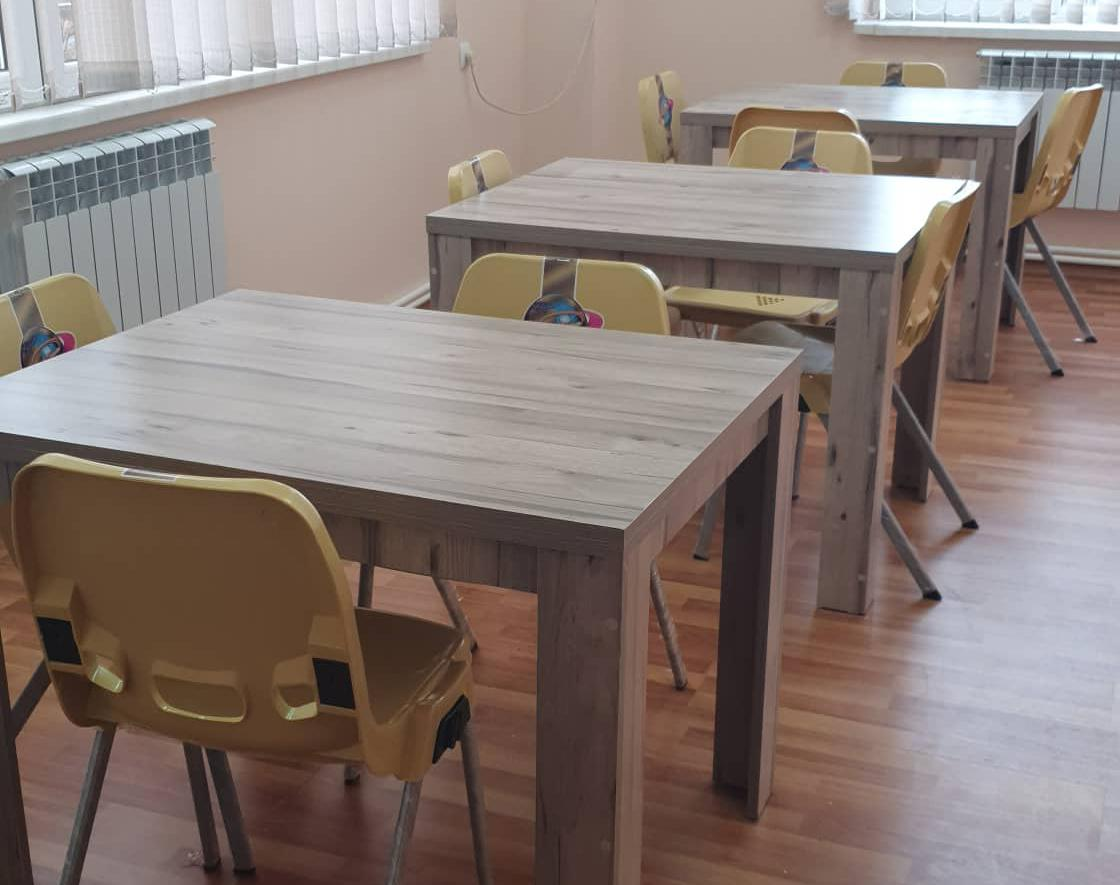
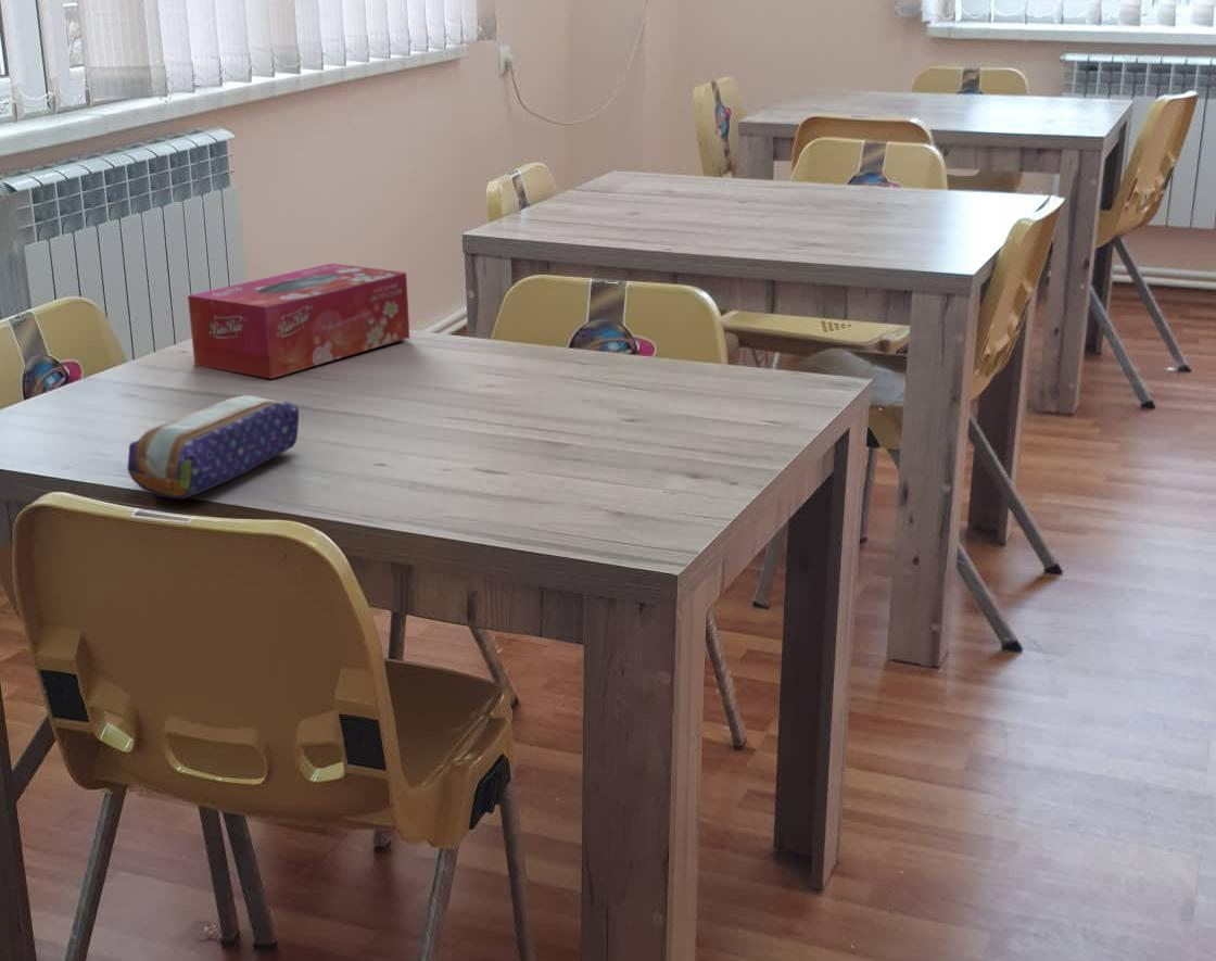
+ pencil case [126,394,300,500]
+ tissue box [187,263,410,380]
